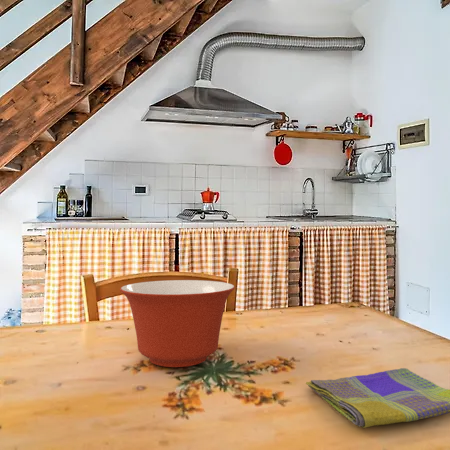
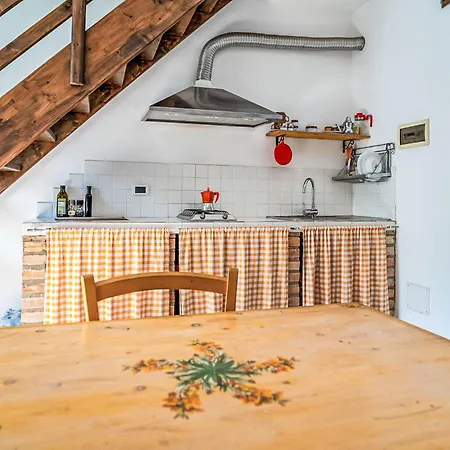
- mixing bowl [119,279,236,368]
- dish towel [305,367,450,429]
